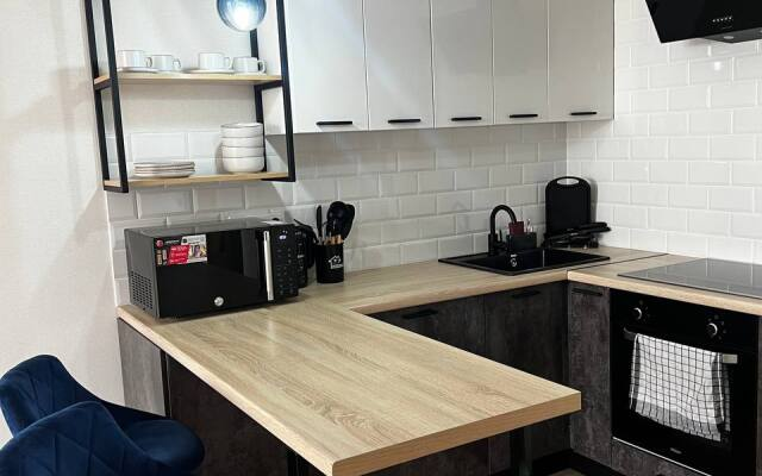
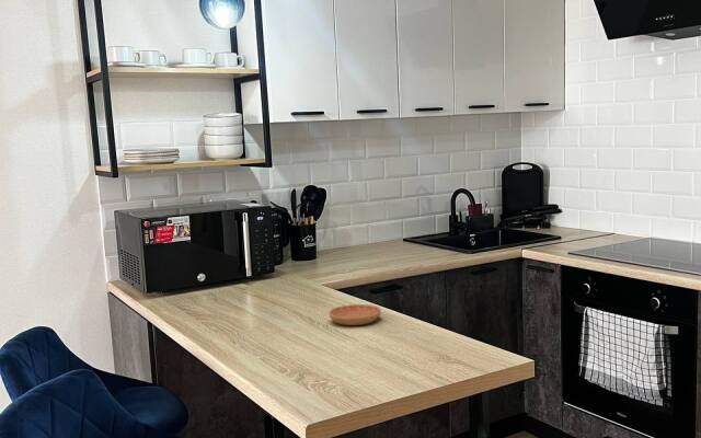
+ saucer [327,303,382,326]
